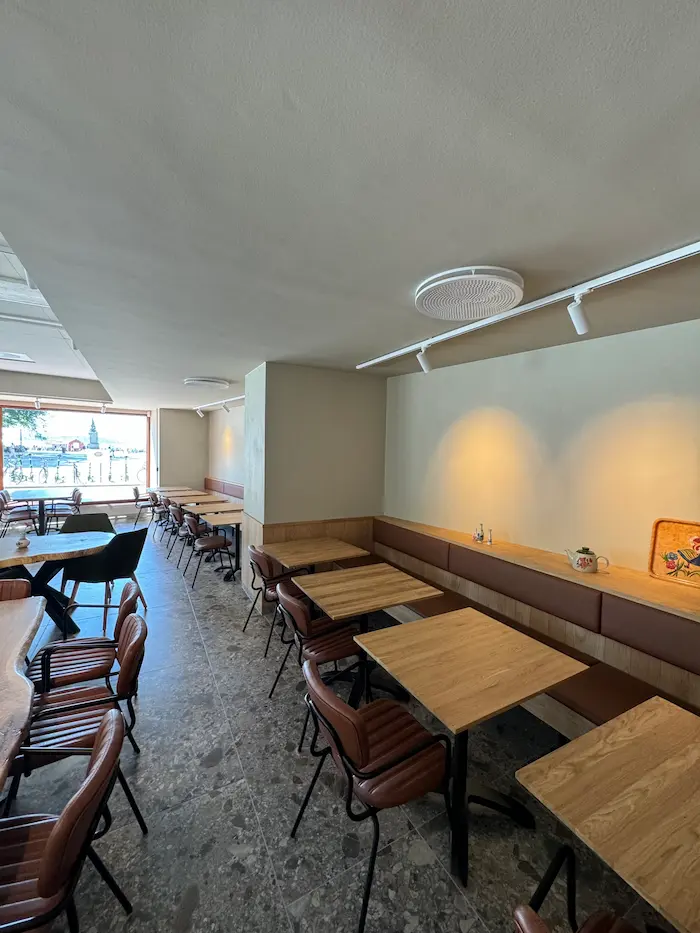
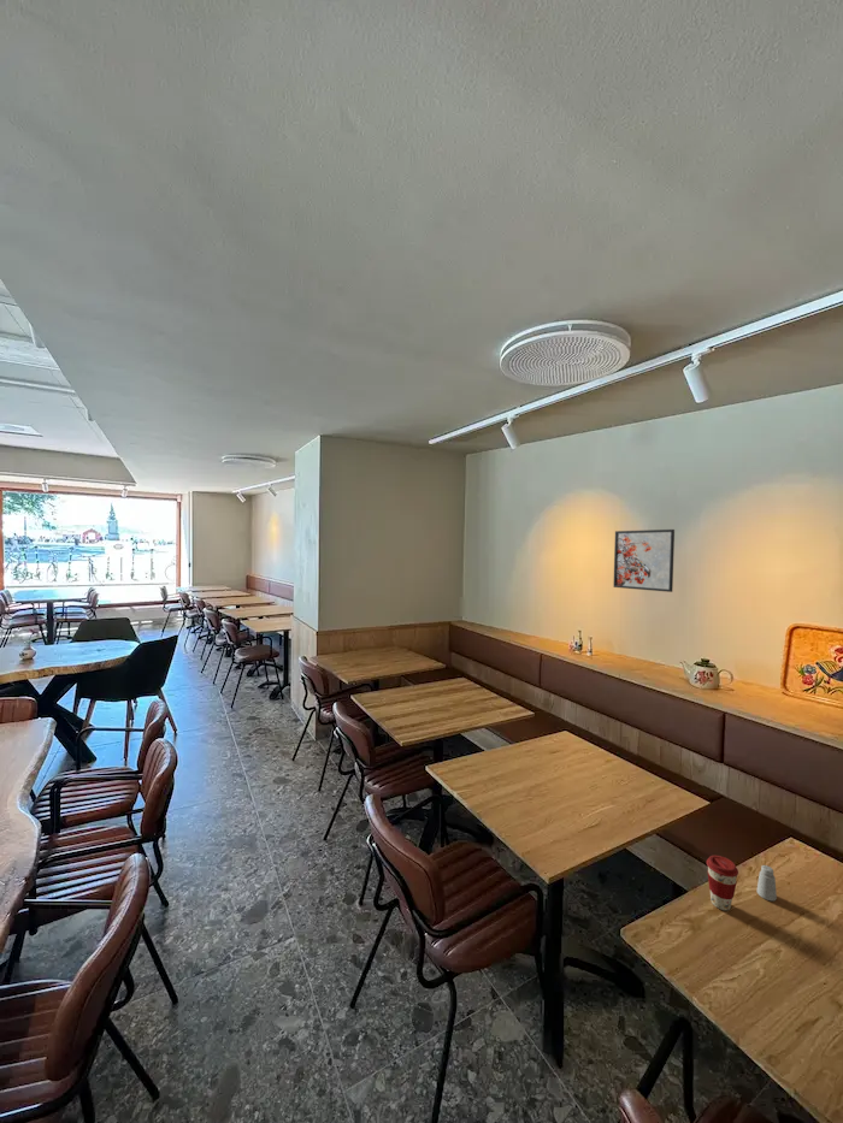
+ saltshaker [756,864,778,902]
+ coffee cup [706,855,739,911]
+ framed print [612,528,676,593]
